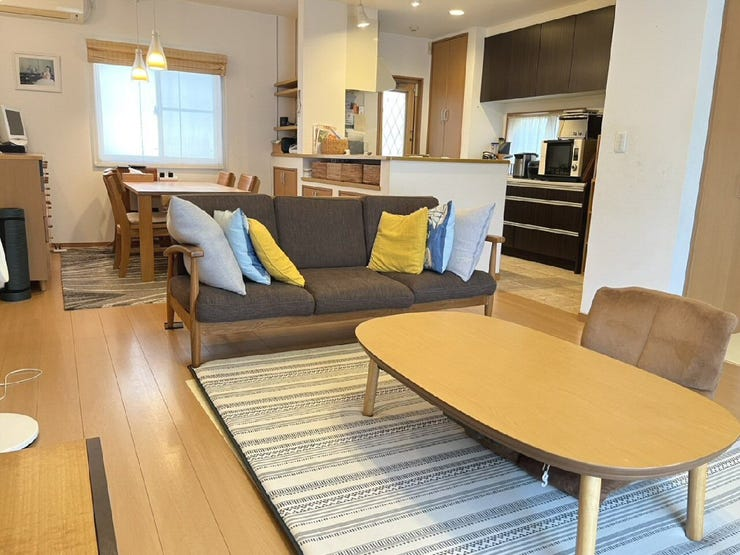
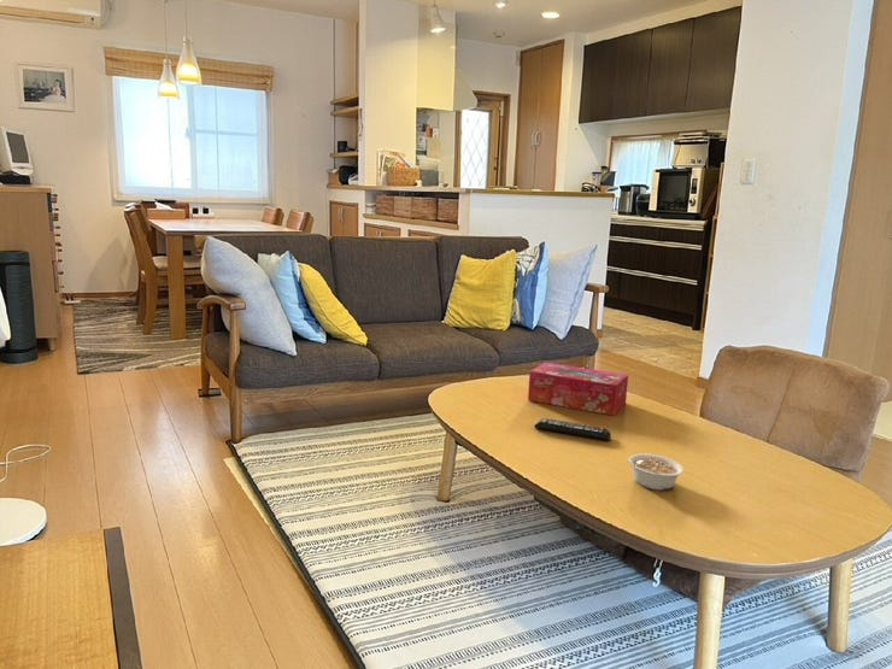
+ remote control [533,417,612,441]
+ tissue box [527,362,629,417]
+ legume [627,452,685,492]
